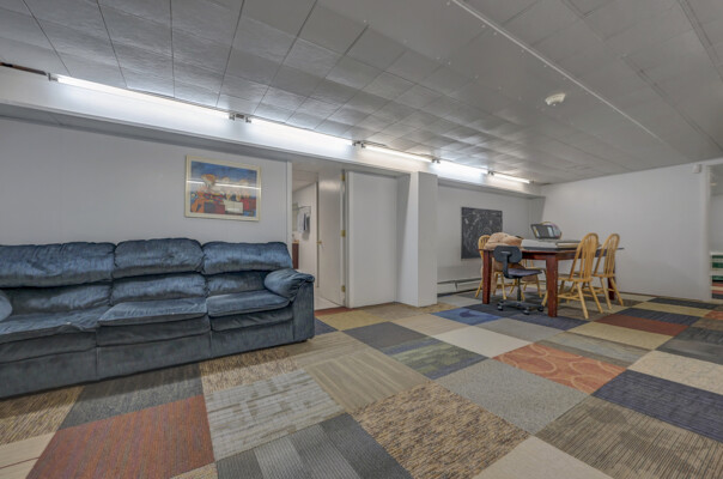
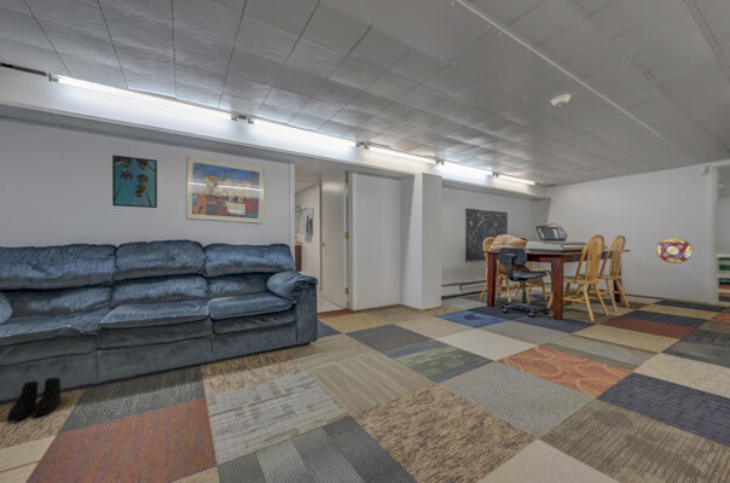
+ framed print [111,155,158,209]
+ boots [6,377,62,424]
+ decorative shield [655,237,694,264]
